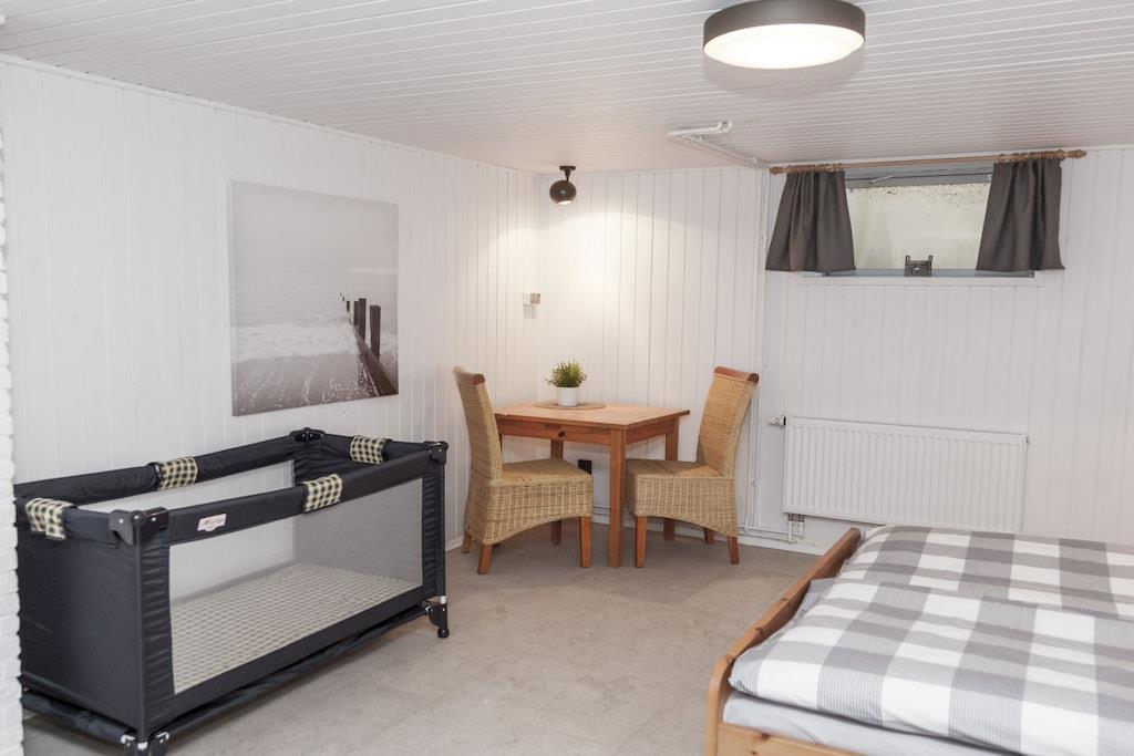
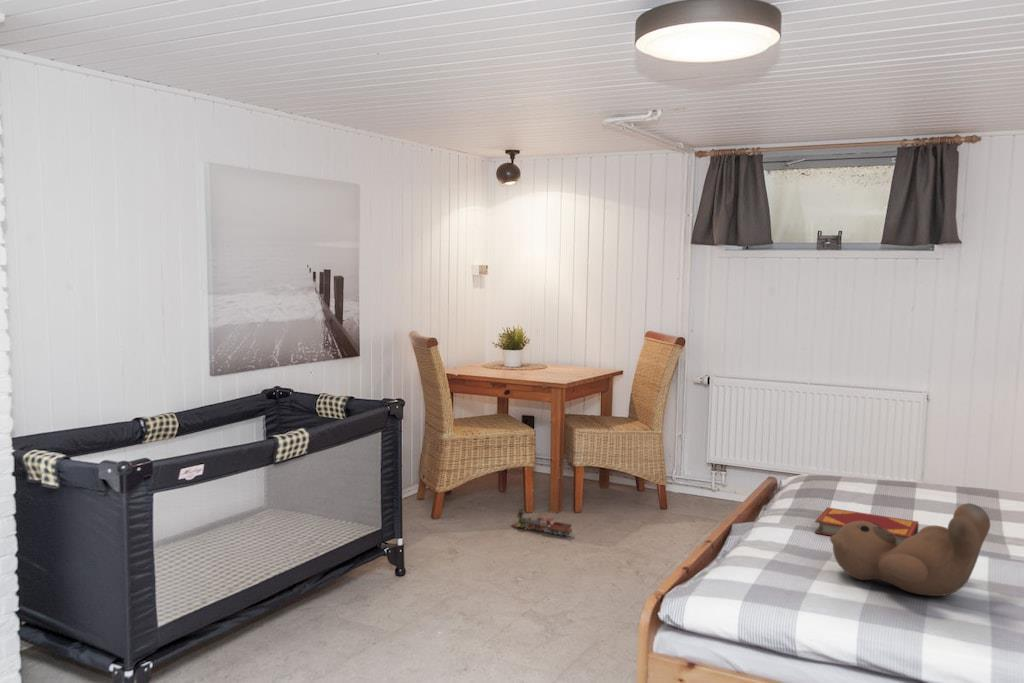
+ toy train [510,508,573,537]
+ hardback book [814,507,920,546]
+ teddy bear [829,502,991,597]
